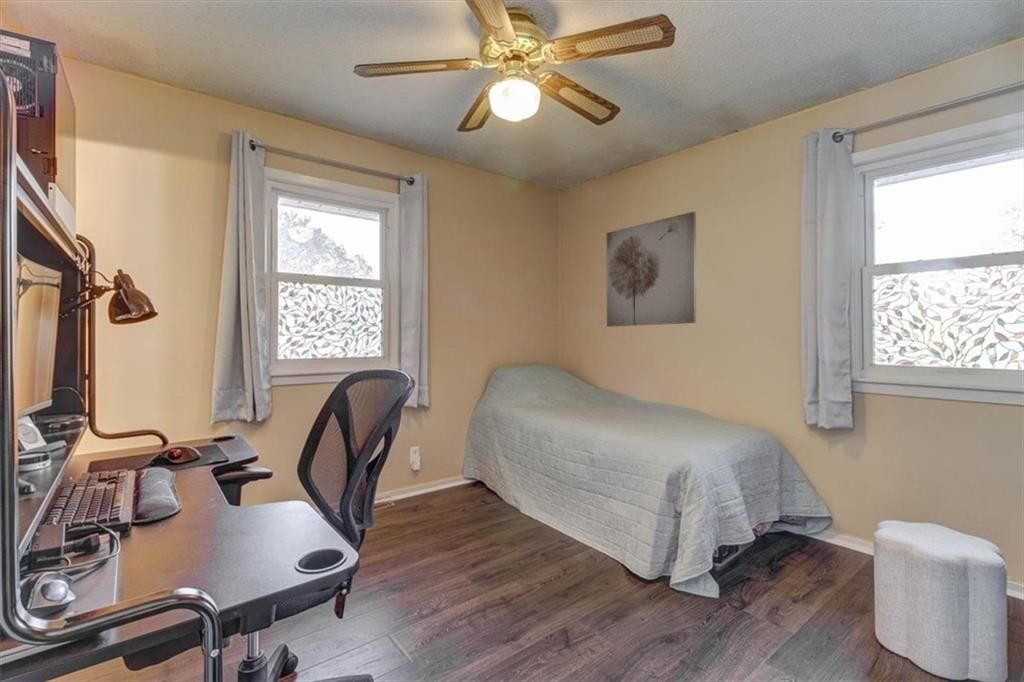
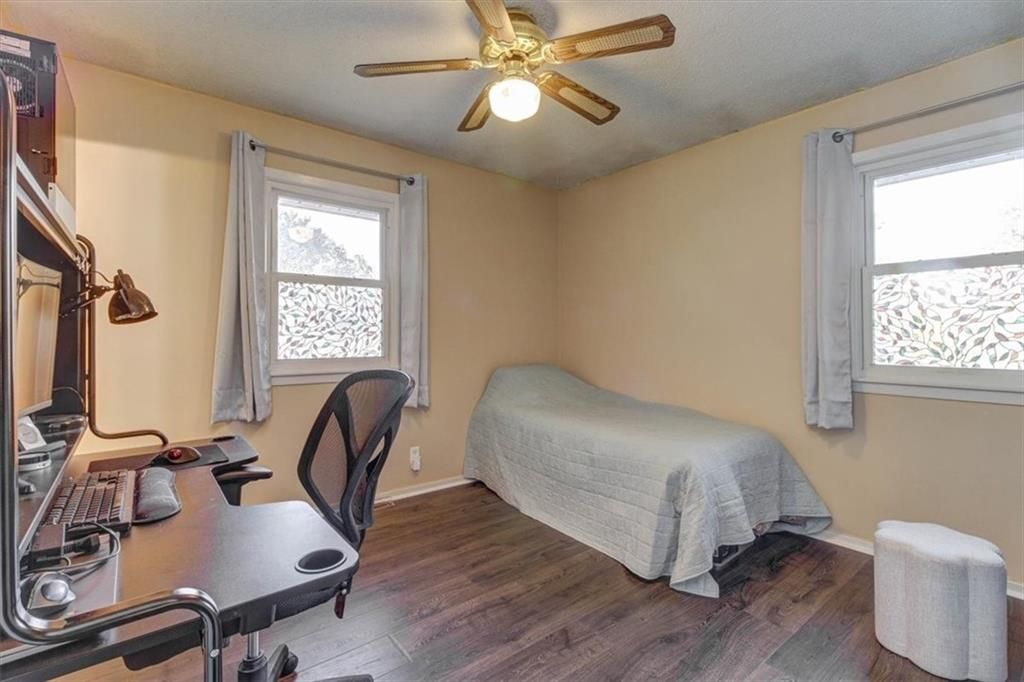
- wall art [606,210,697,328]
